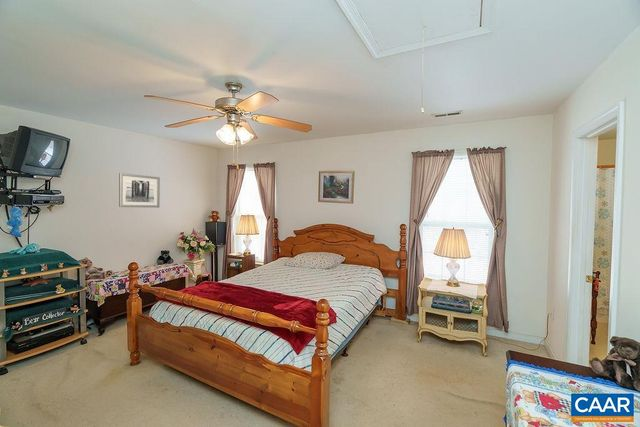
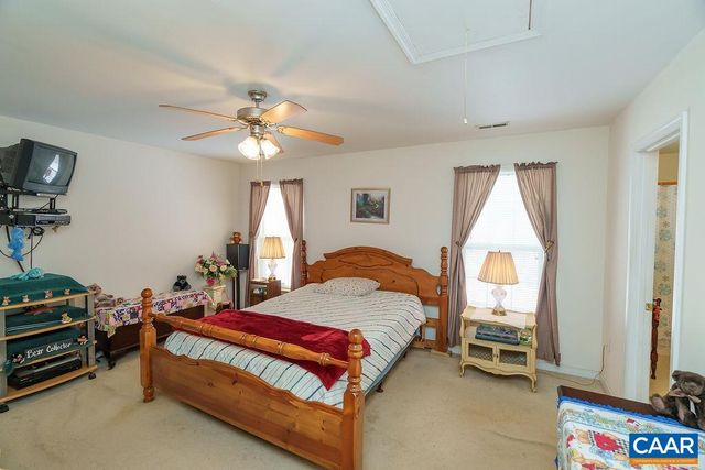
- wall art [118,172,161,209]
